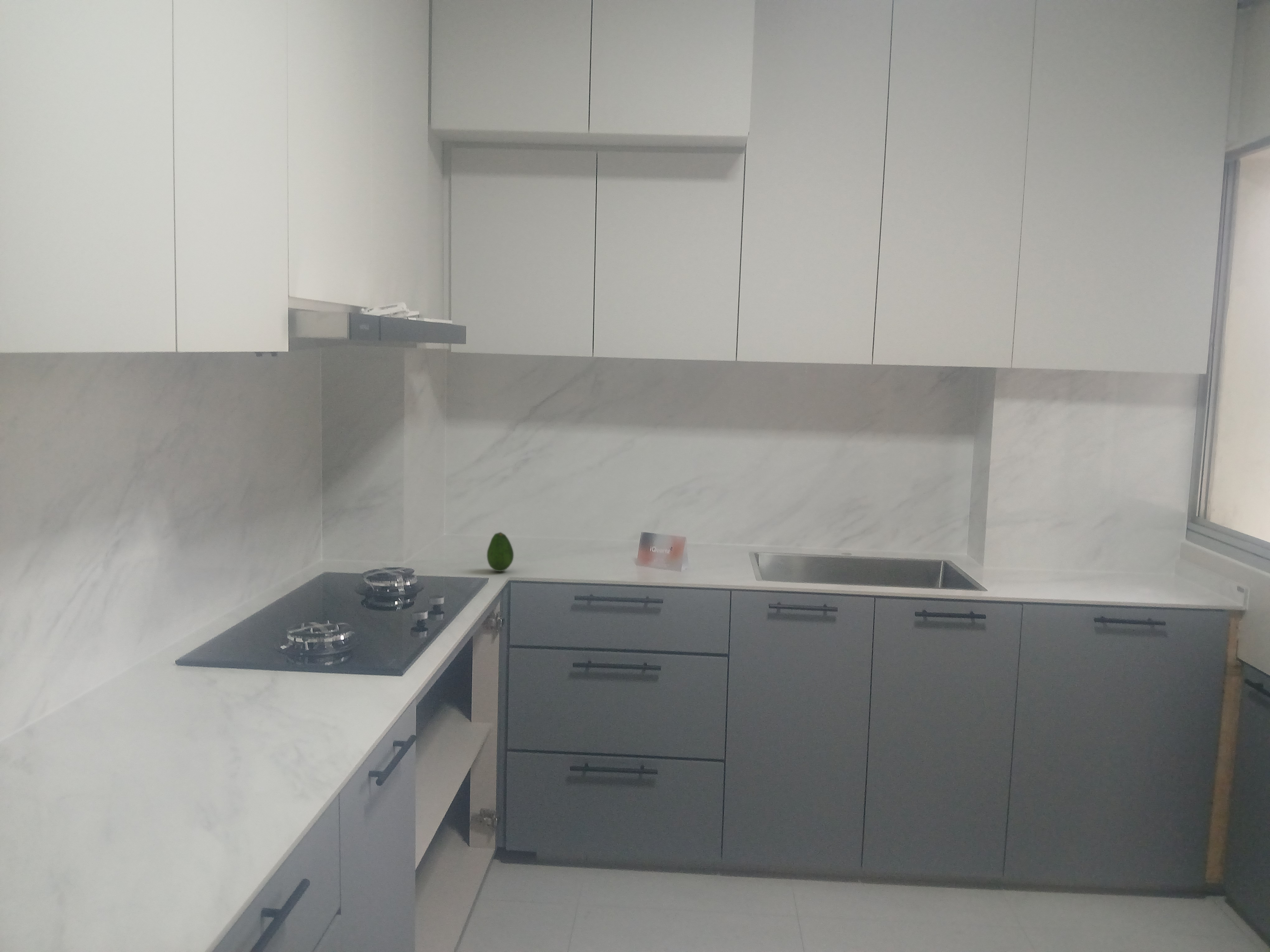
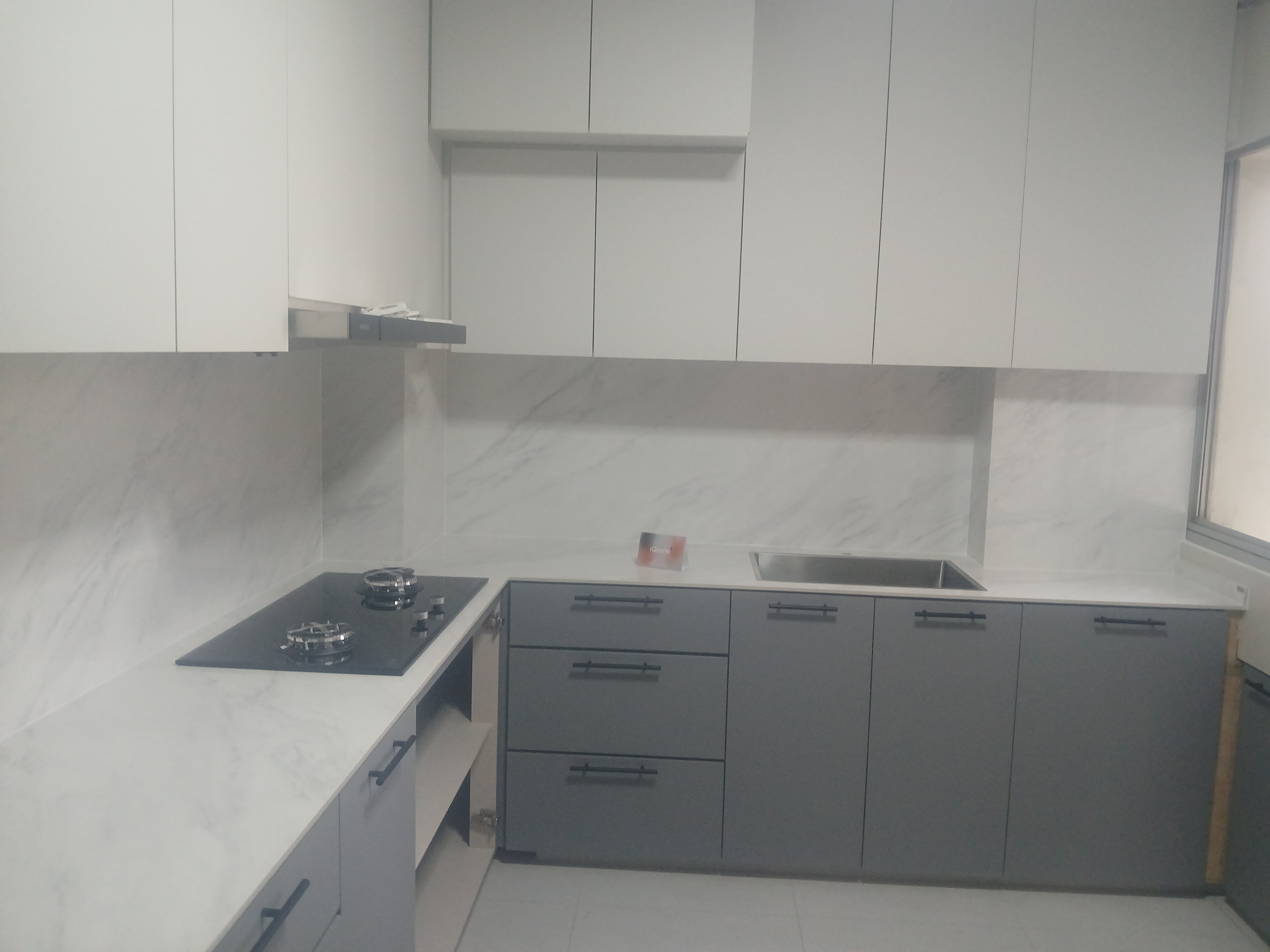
- fruit [487,532,514,572]
